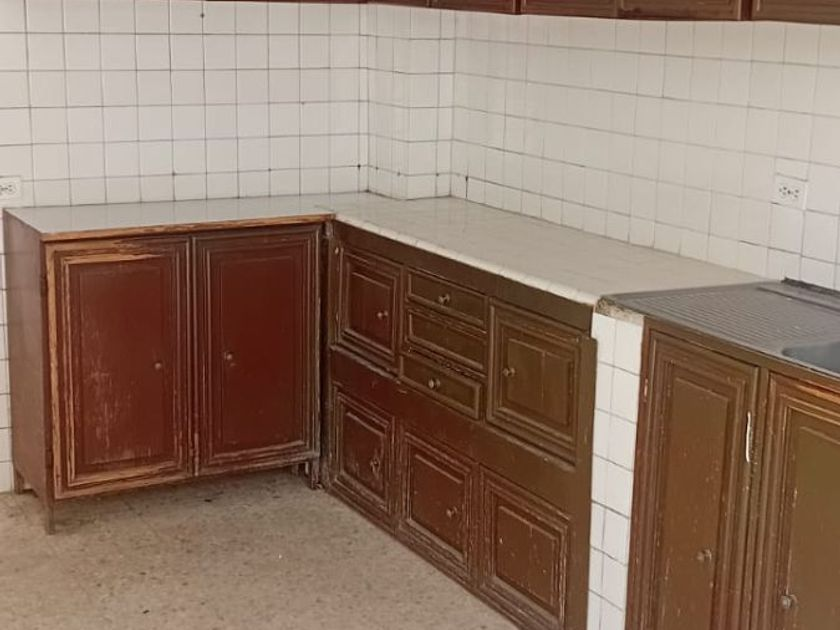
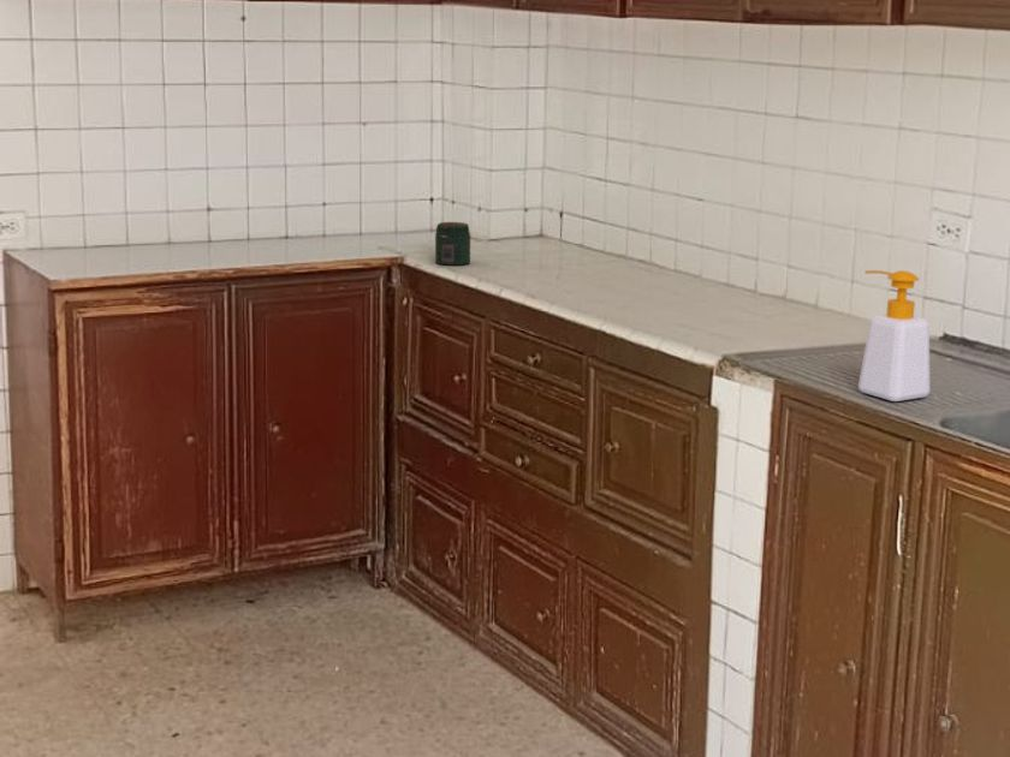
+ jar [434,221,471,267]
+ soap bottle [857,269,931,403]
